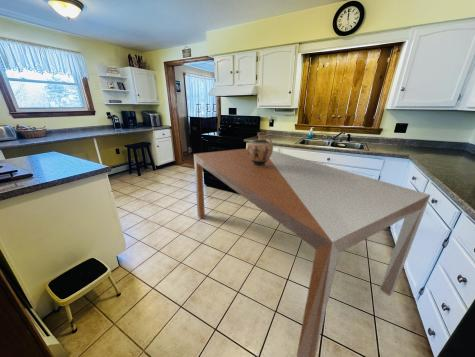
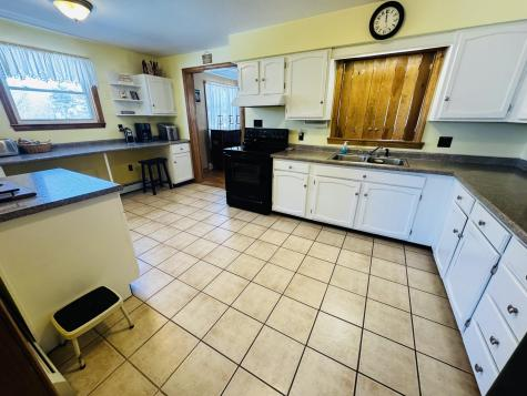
- ceramic jug [246,131,274,167]
- table [193,148,431,357]
